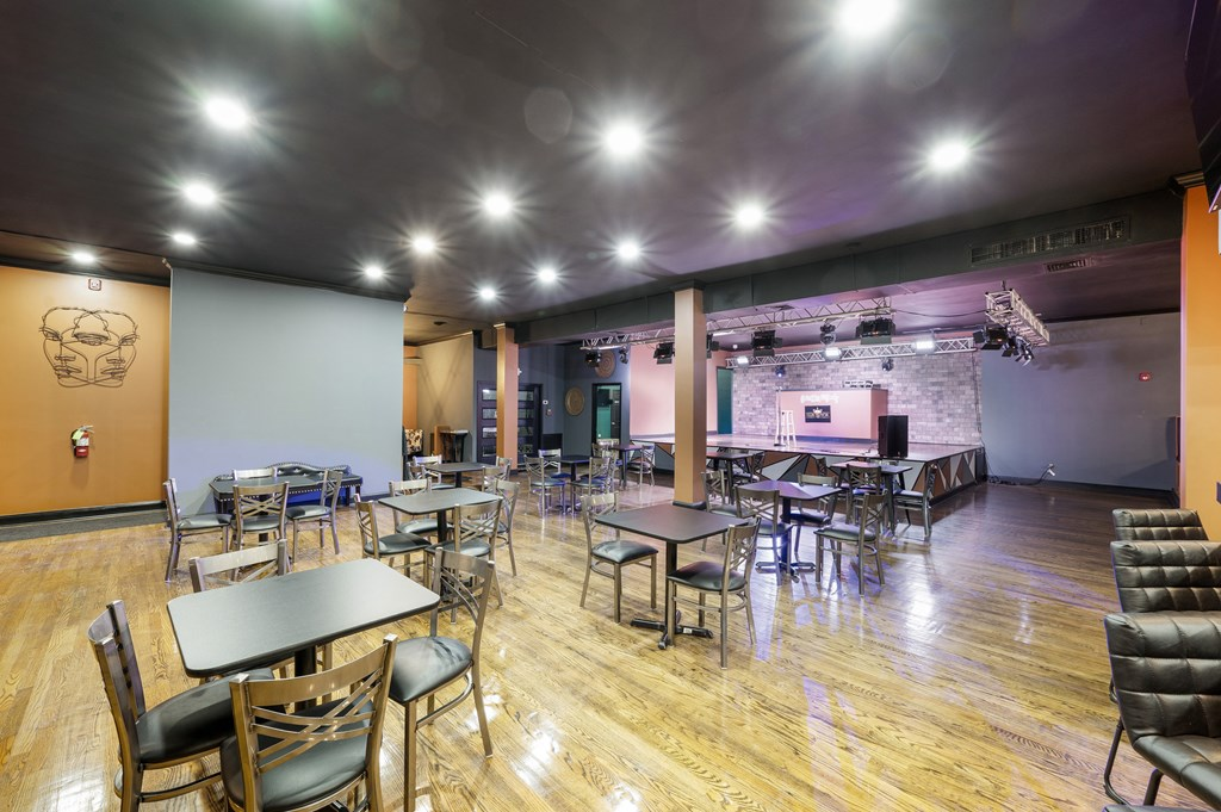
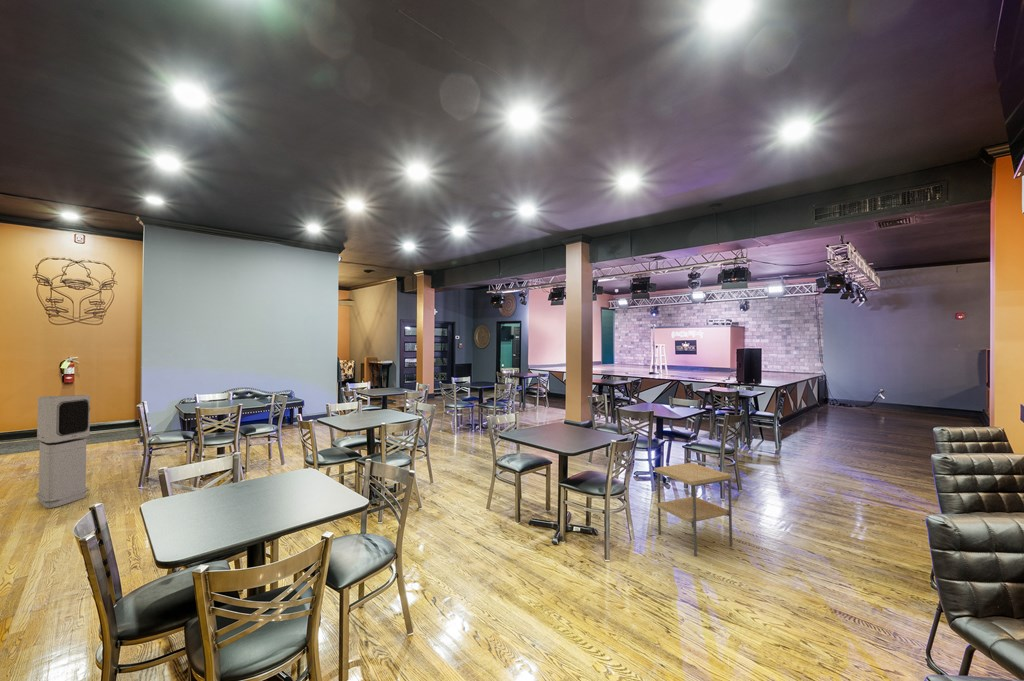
+ side table [653,462,733,557]
+ air purifier [35,394,91,509]
